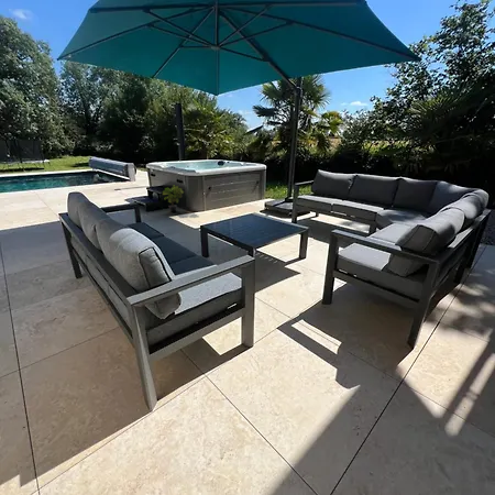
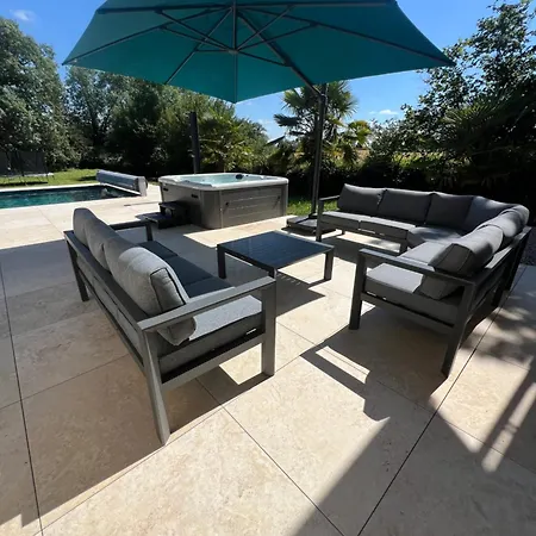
- potted plant [162,184,185,212]
